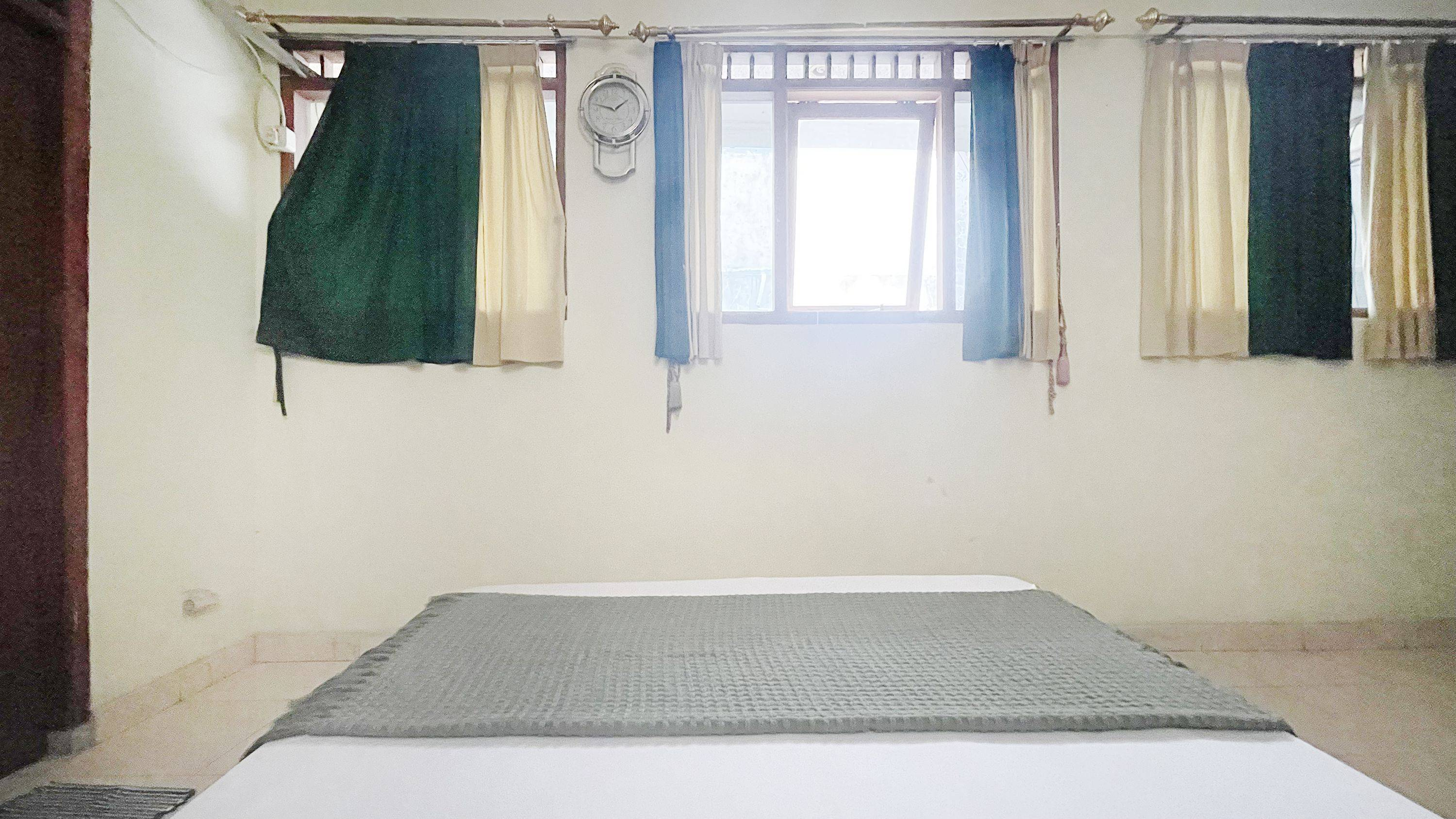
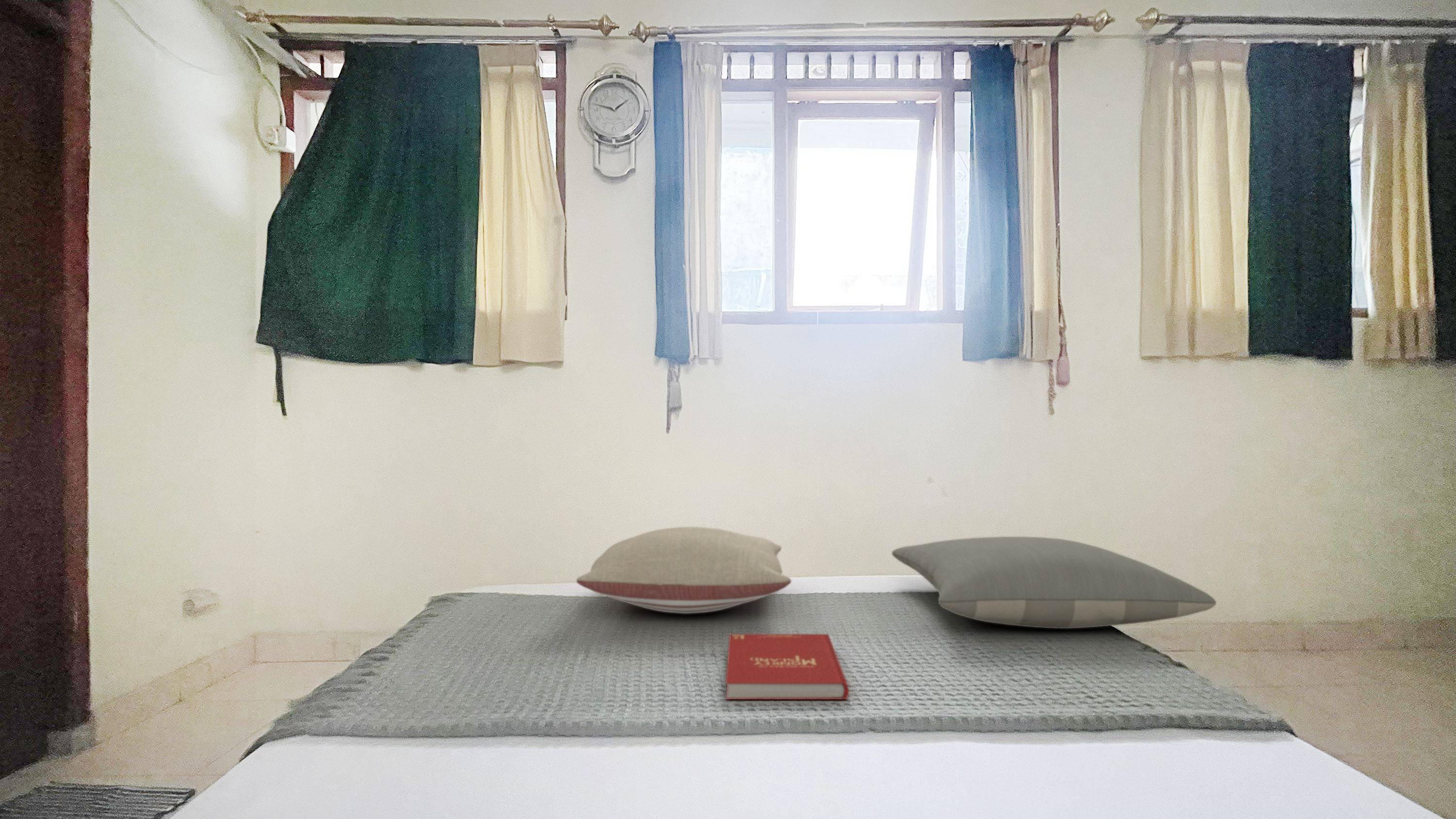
+ pillow [576,526,792,614]
+ book [725,634,849,700]
+ pillow [892,536,1217,629]
